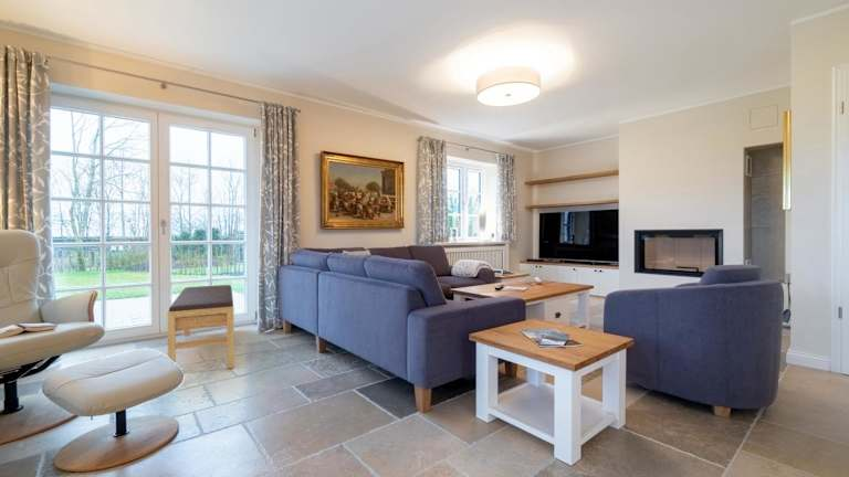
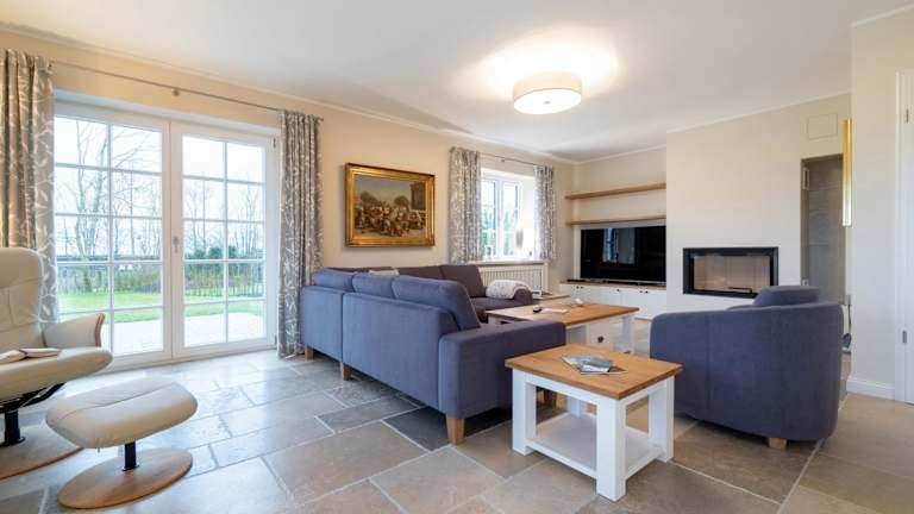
- bench [166,284,235,369]
